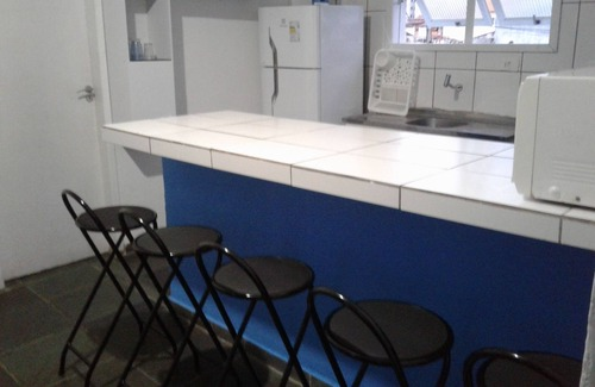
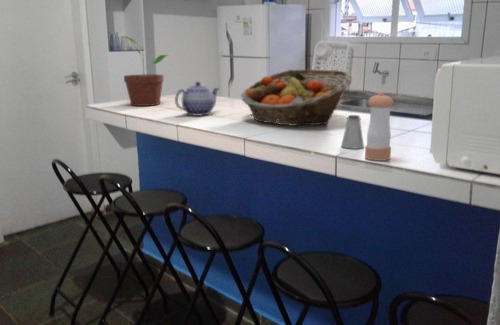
+ potted plant [123,36,169,107]
+ fruit basket [240,68,353,127]
+ pepper shaker [364,92,395,162]
+ saltshaker [340,114,365,150]
+ teapot [174,81,220,117]
